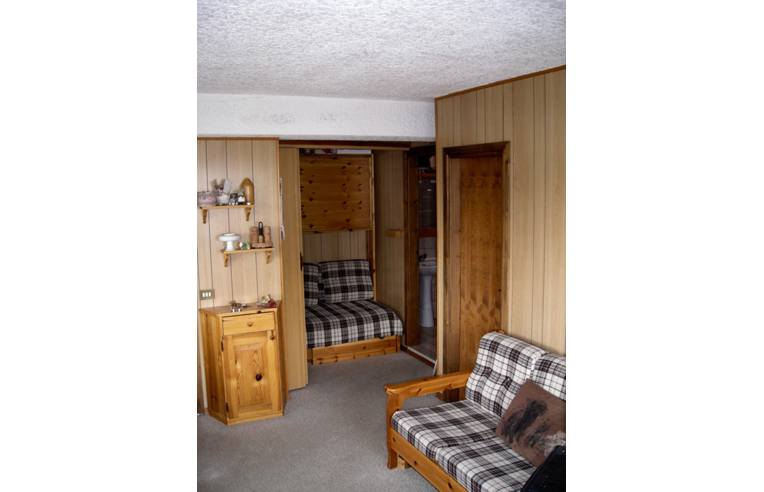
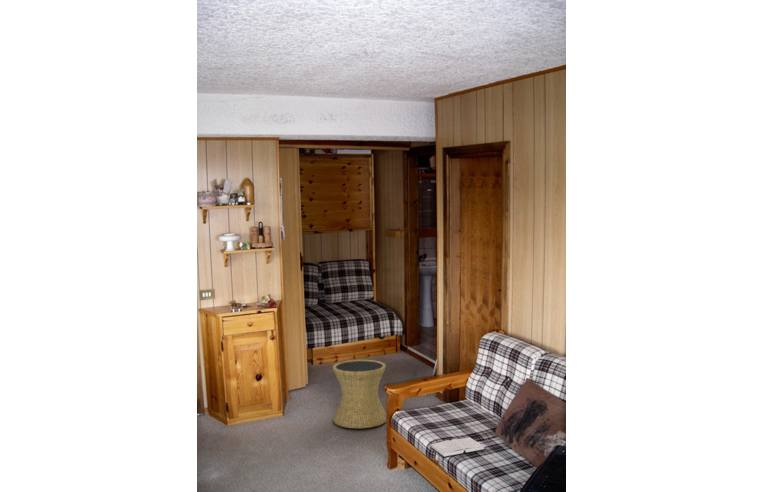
+ side table [332,359,387,429]
+ hardback book [430,436,486,458]
